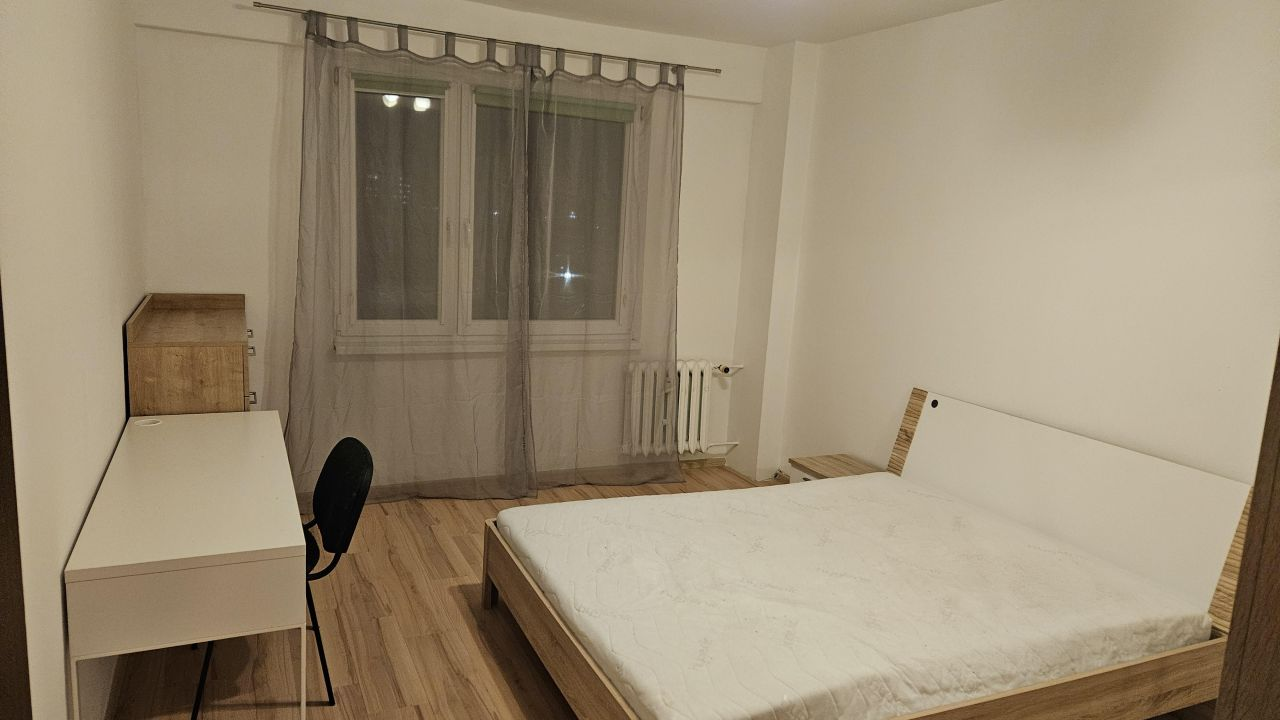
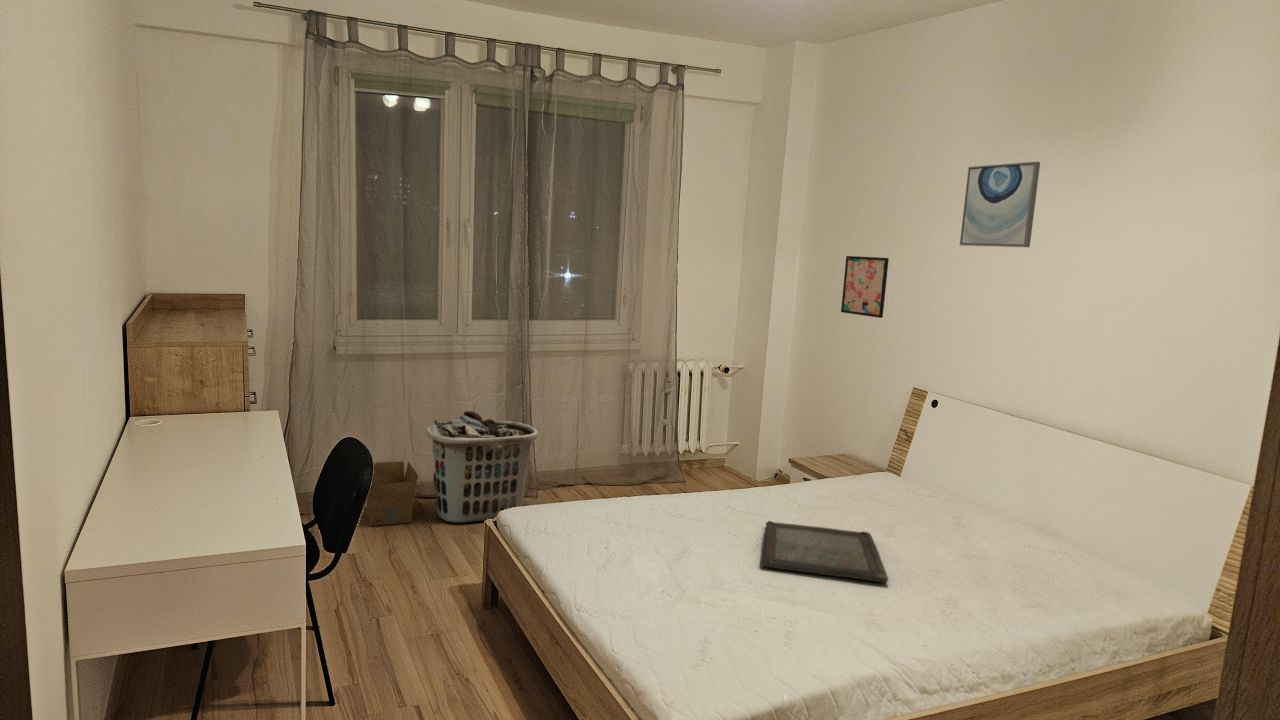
+ serving tray [760,520,889,584]
+ cardboard box [363,460,419,527]
+ wall art [840,255,890,319]
+ clothes hamper [425,410,539,524]
+ wall art [959,161,1041,248]
